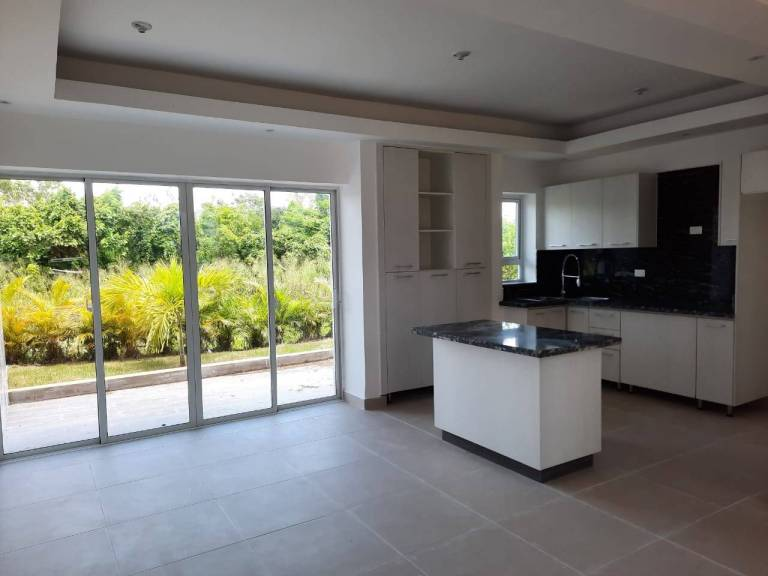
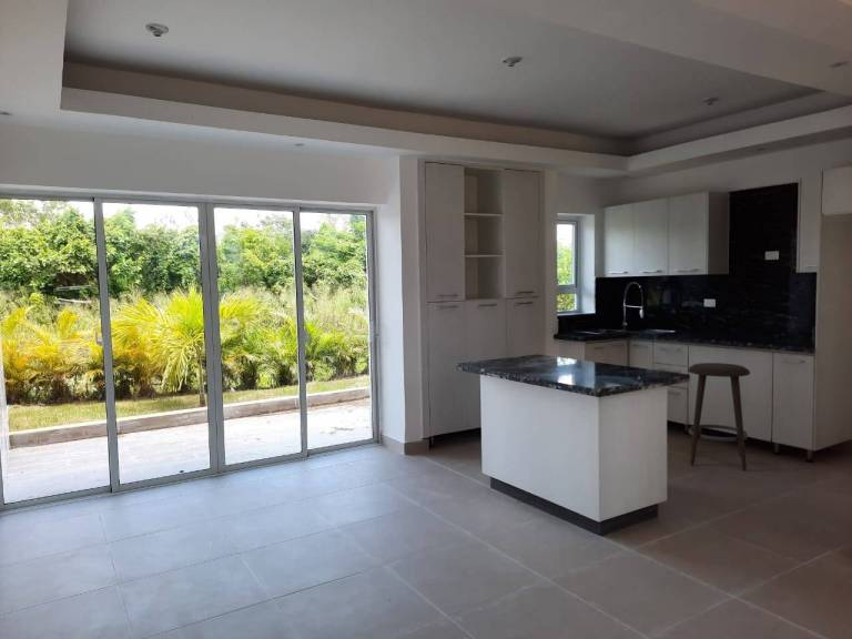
+ stool [687,362,751,471]
